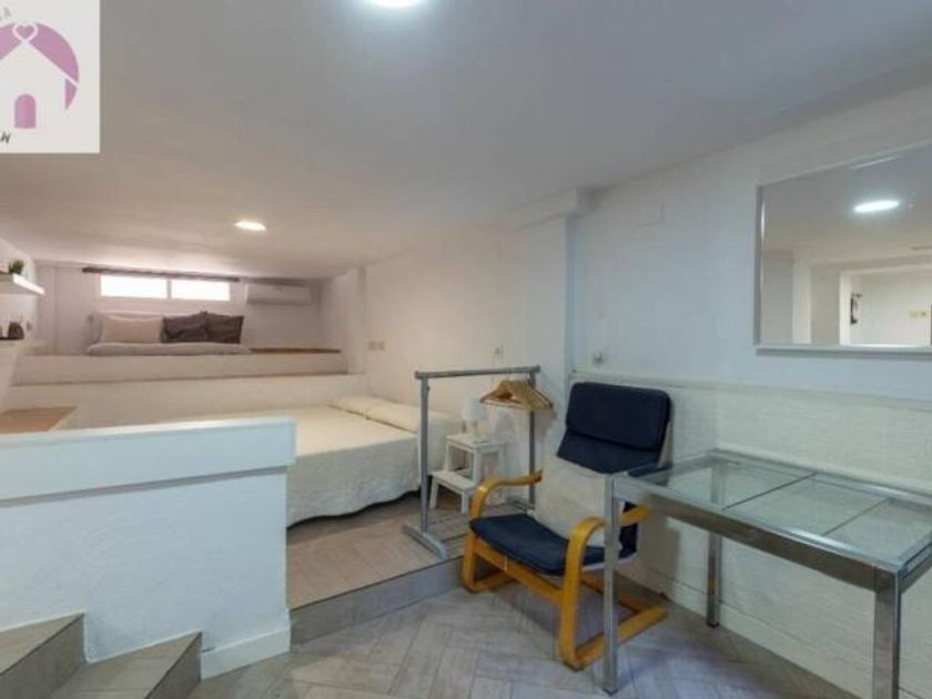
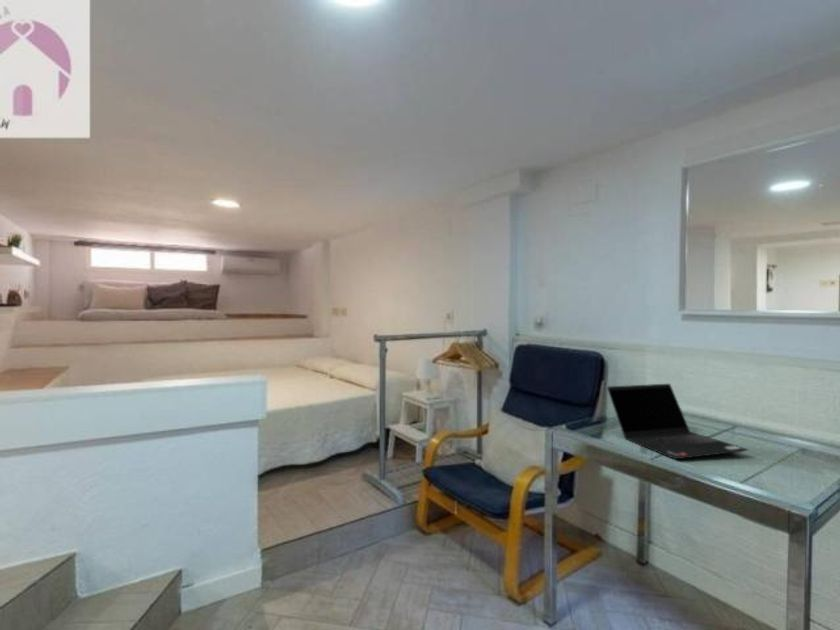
+ laptop computer [606,383,749,460]
